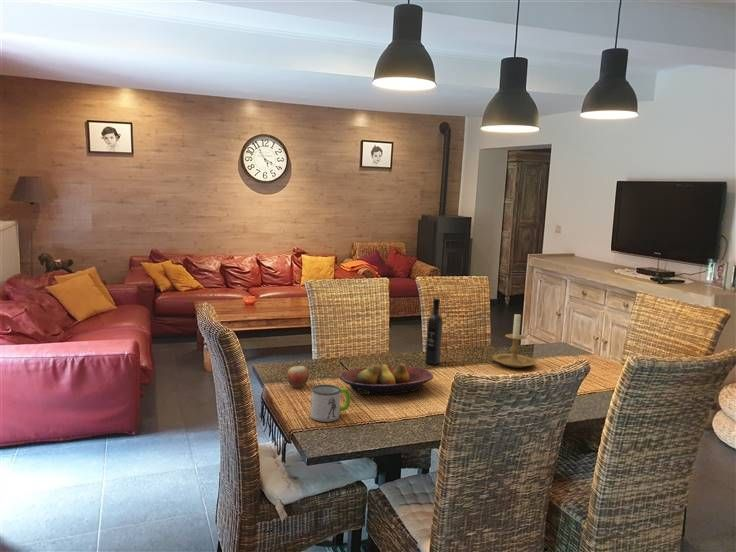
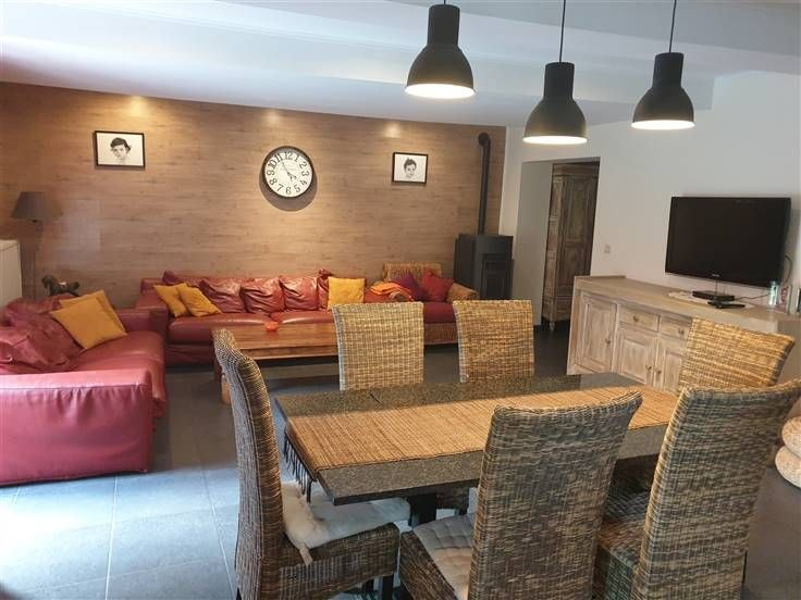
- mug [310,383,351,423]
- candle holder [484,311,537,369]
- apple [286,365,310,389]
- wine bottle [424,298,444,366]
- fruit bowl [338,362,434,396]
